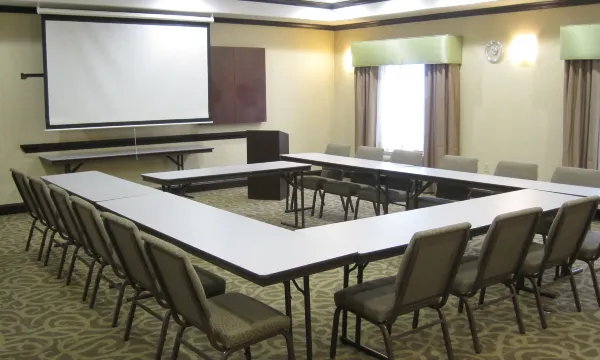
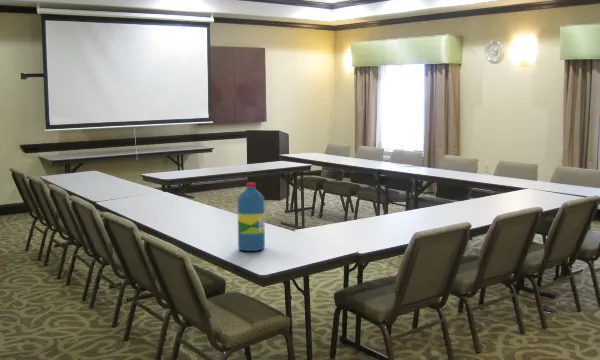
+ water bottle [237,182,266,252]
